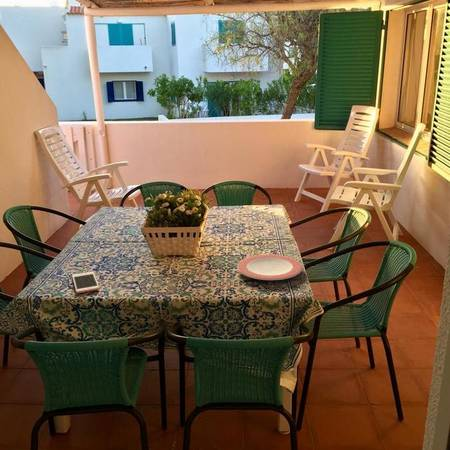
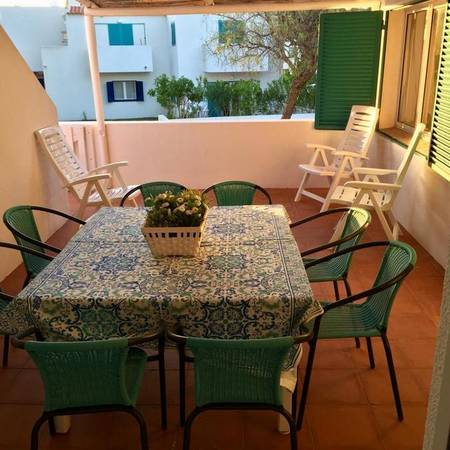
- cell phone [71,271,100,294]
- plate [236,253,303,281]
